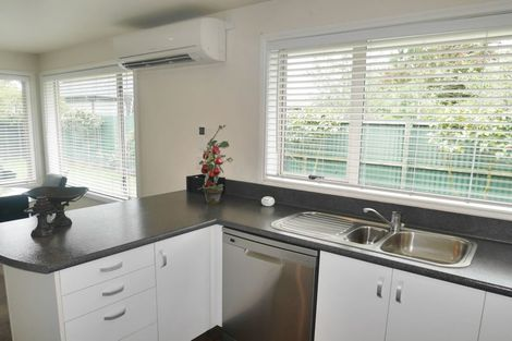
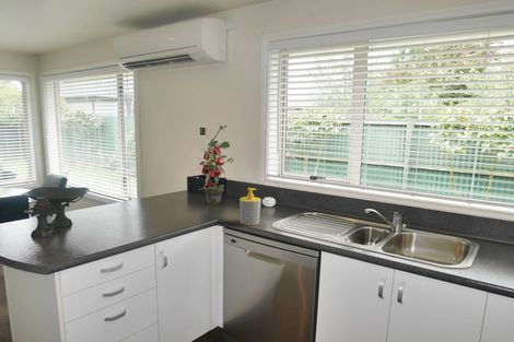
+ soap bottle [238,187,262,226]
